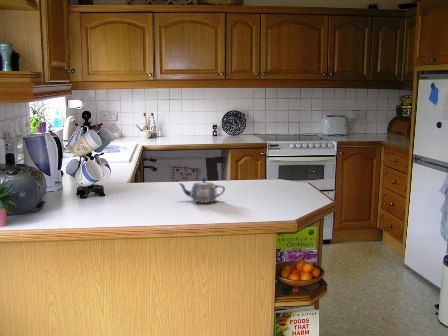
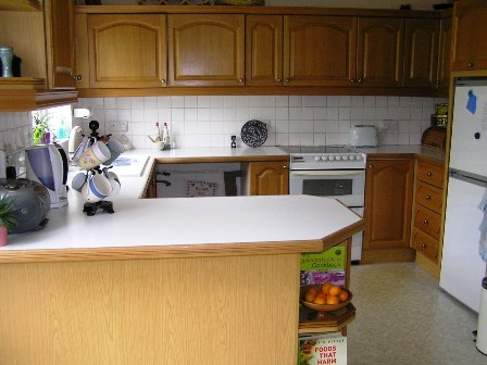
- teapot [177,177,226,204]
